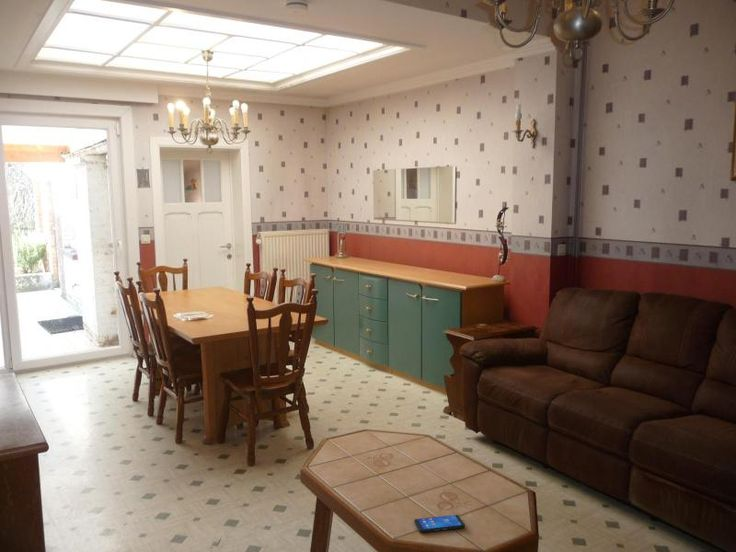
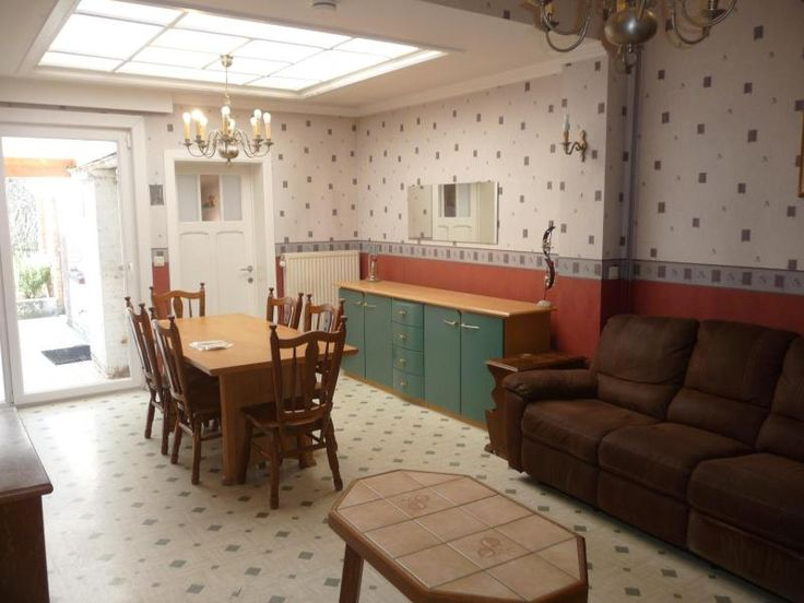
- smartphone [413,514,466,533]
